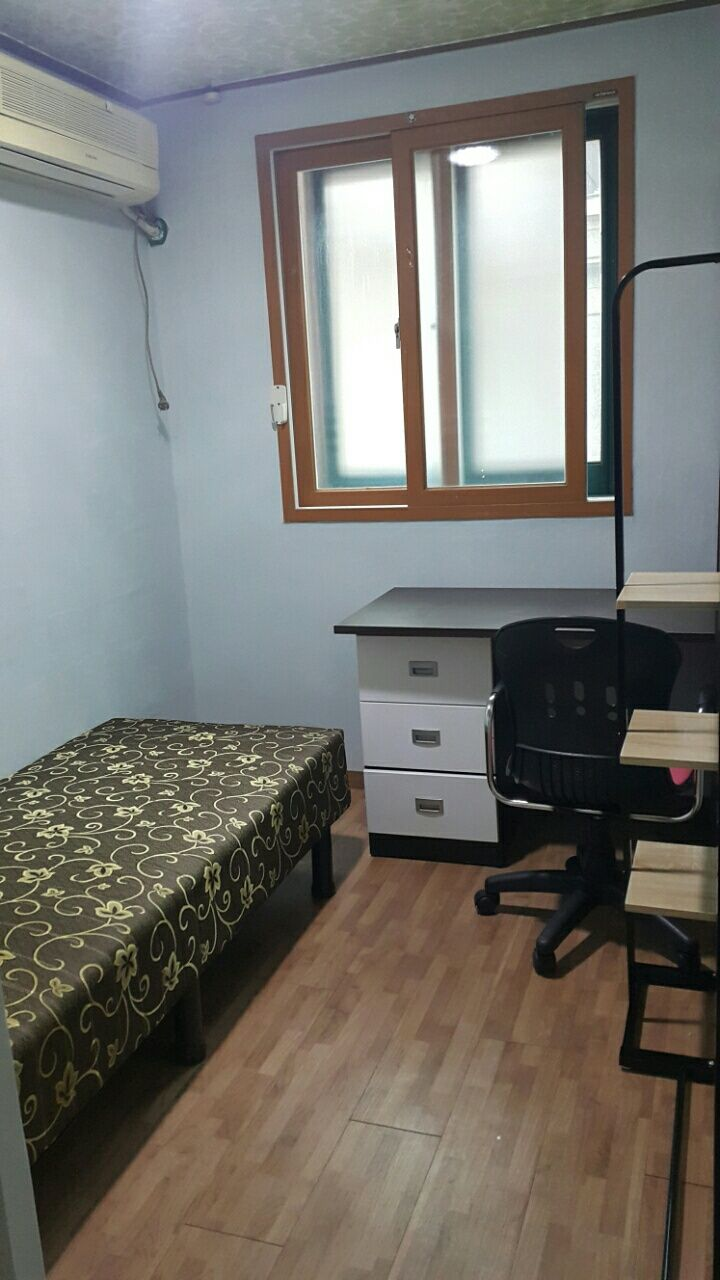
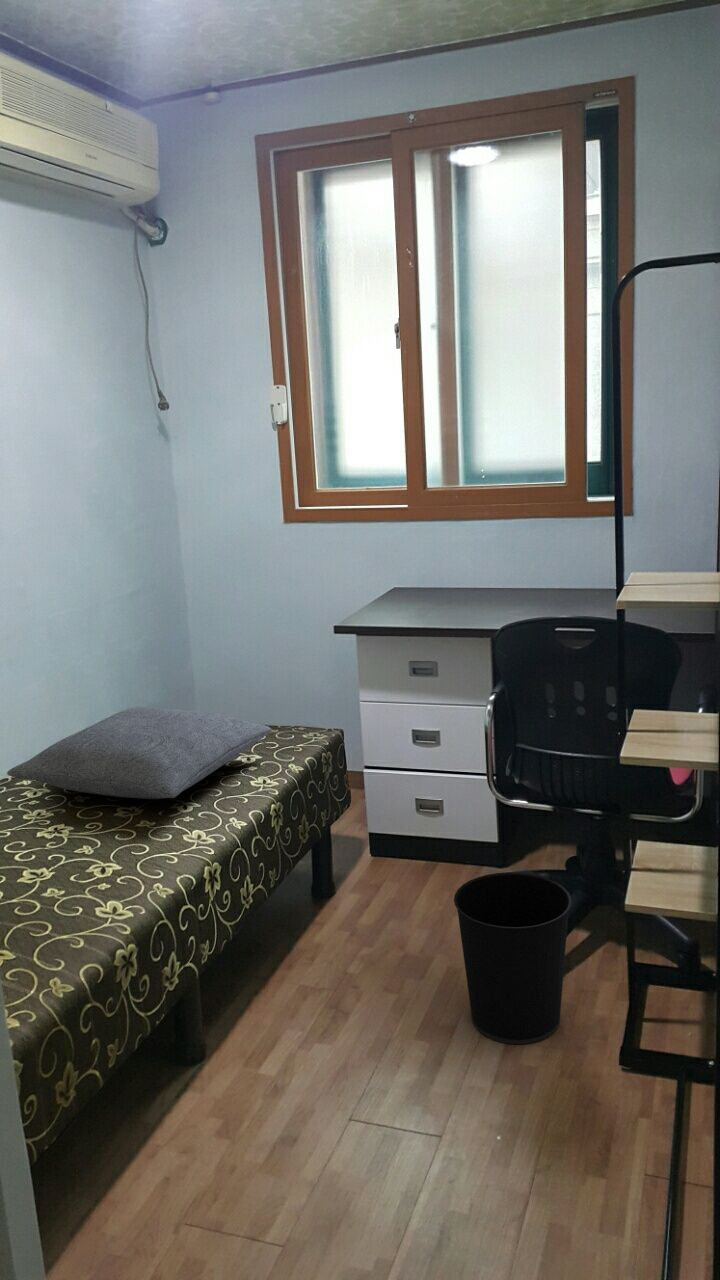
+ pillow [6,706,272,800]
+ wastebasket [453,871,573,1045]
